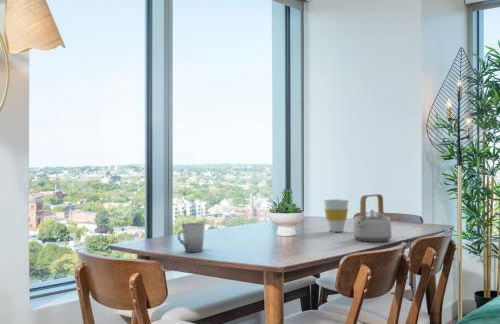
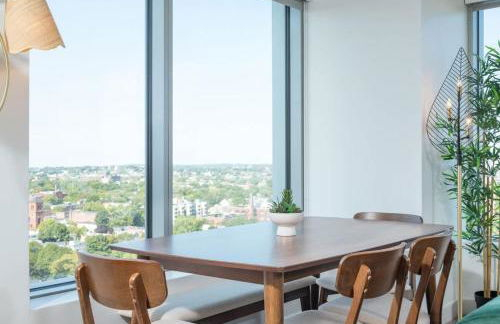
- teapot [352,193,392,243]
- cup [323,198,350,233]
- cup [177,222,206,253]
